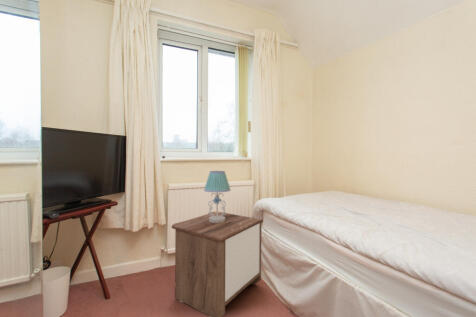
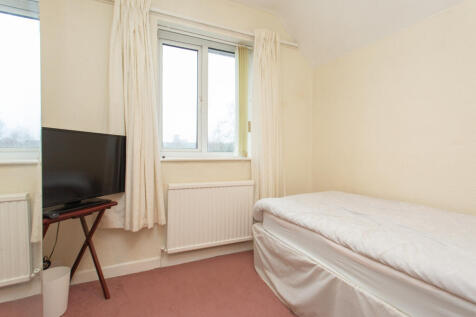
- table lamp [203,170,232,223]
- nightstand [171,211,264,317]
